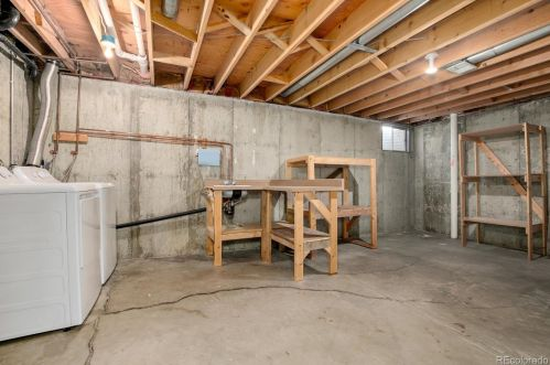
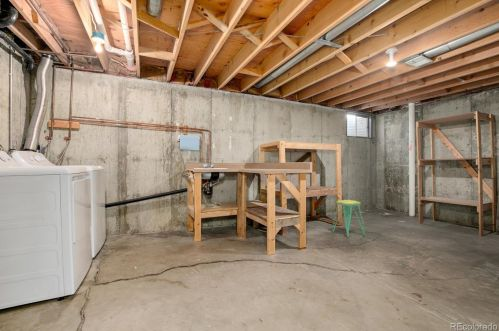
+ stool [332,199,366,238]
